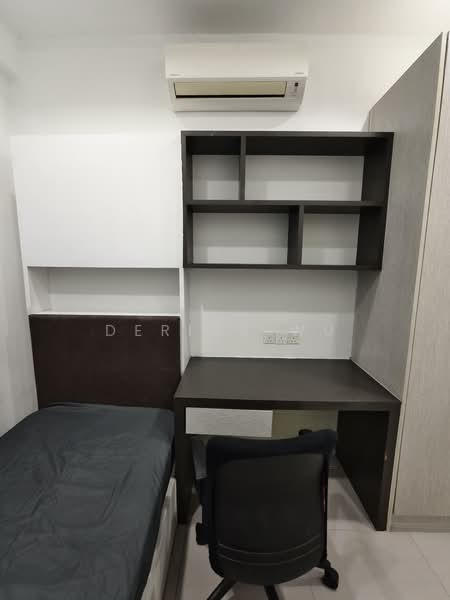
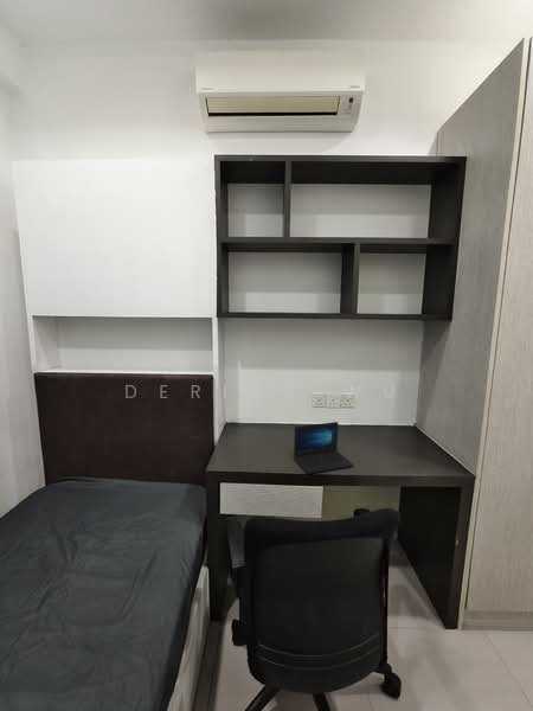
+ laptop [293,421,354,475]
